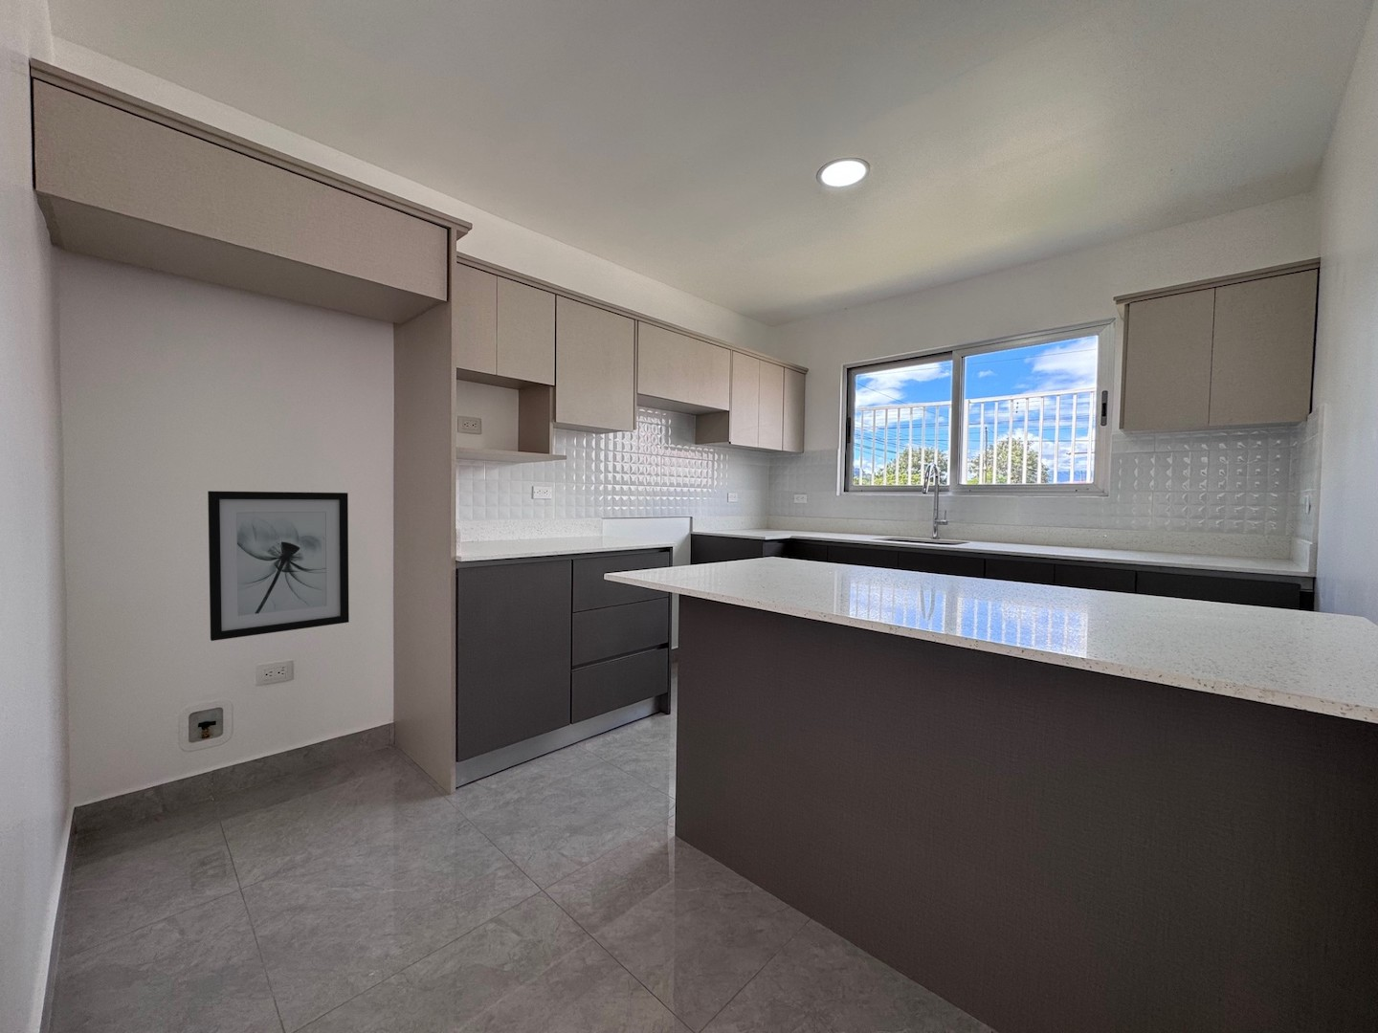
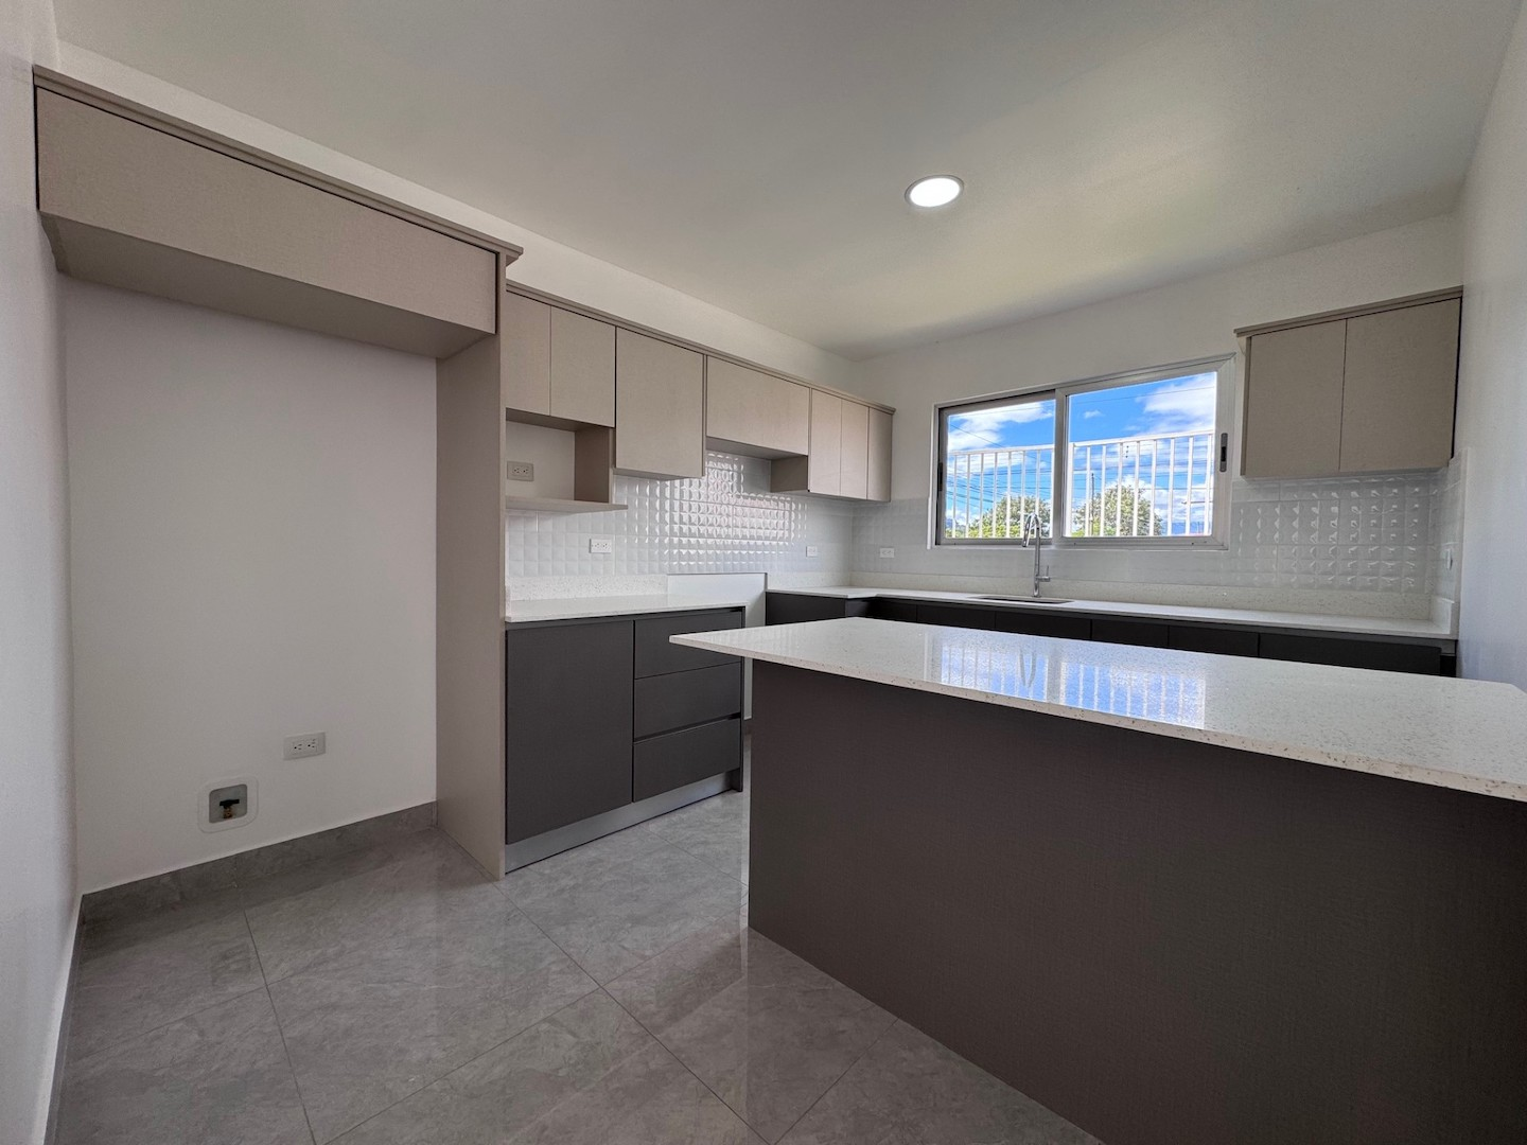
- wall art [207,489,350,641]
